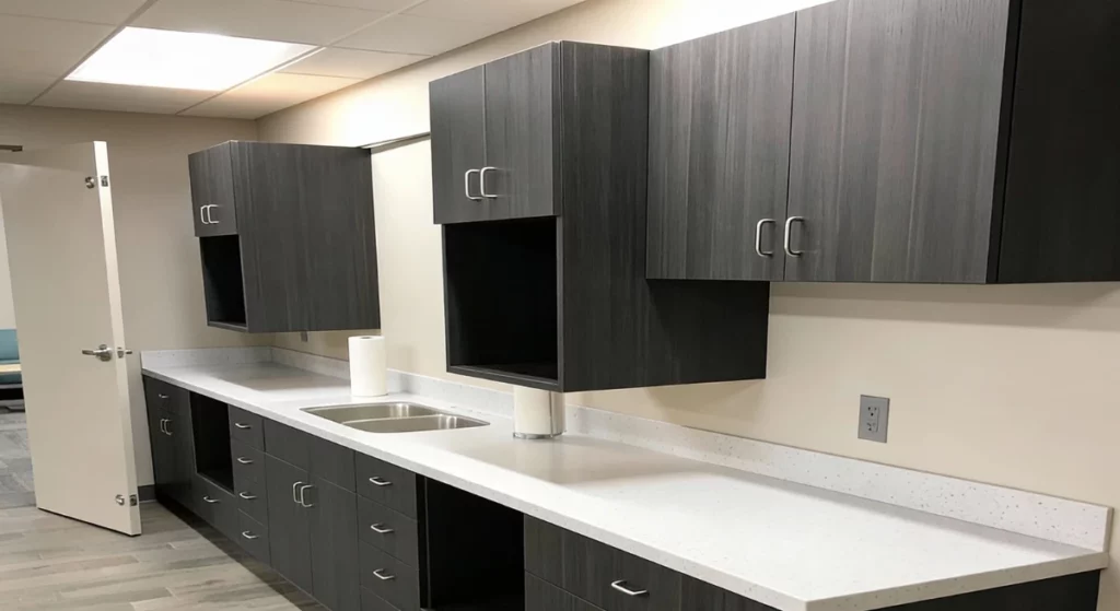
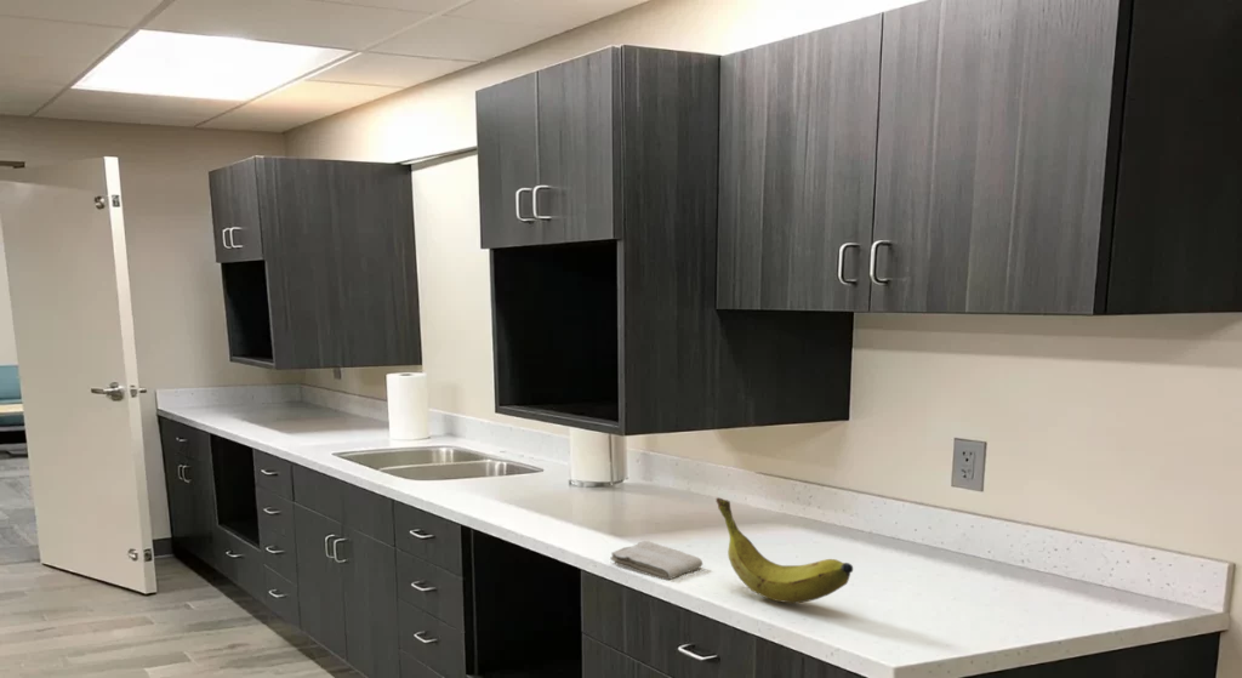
+ washcloth [609,540,703,581]
+ banana [714,496,854,604]
